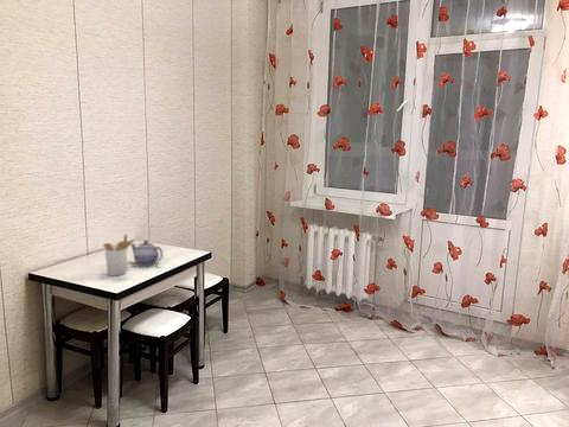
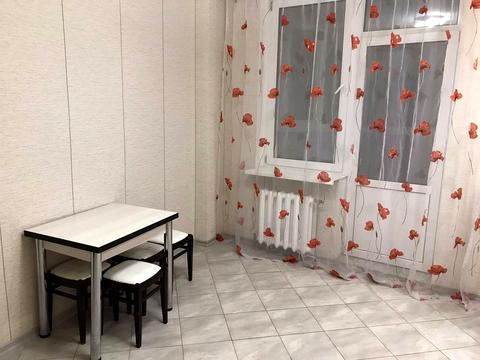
- utensil holder [102,232,135,276]
- teapot [130,240,164,267]
